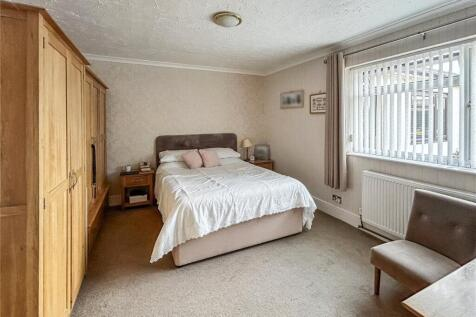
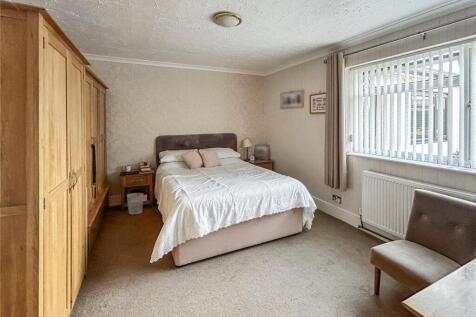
+ wastebasket [126,192,144,215]
